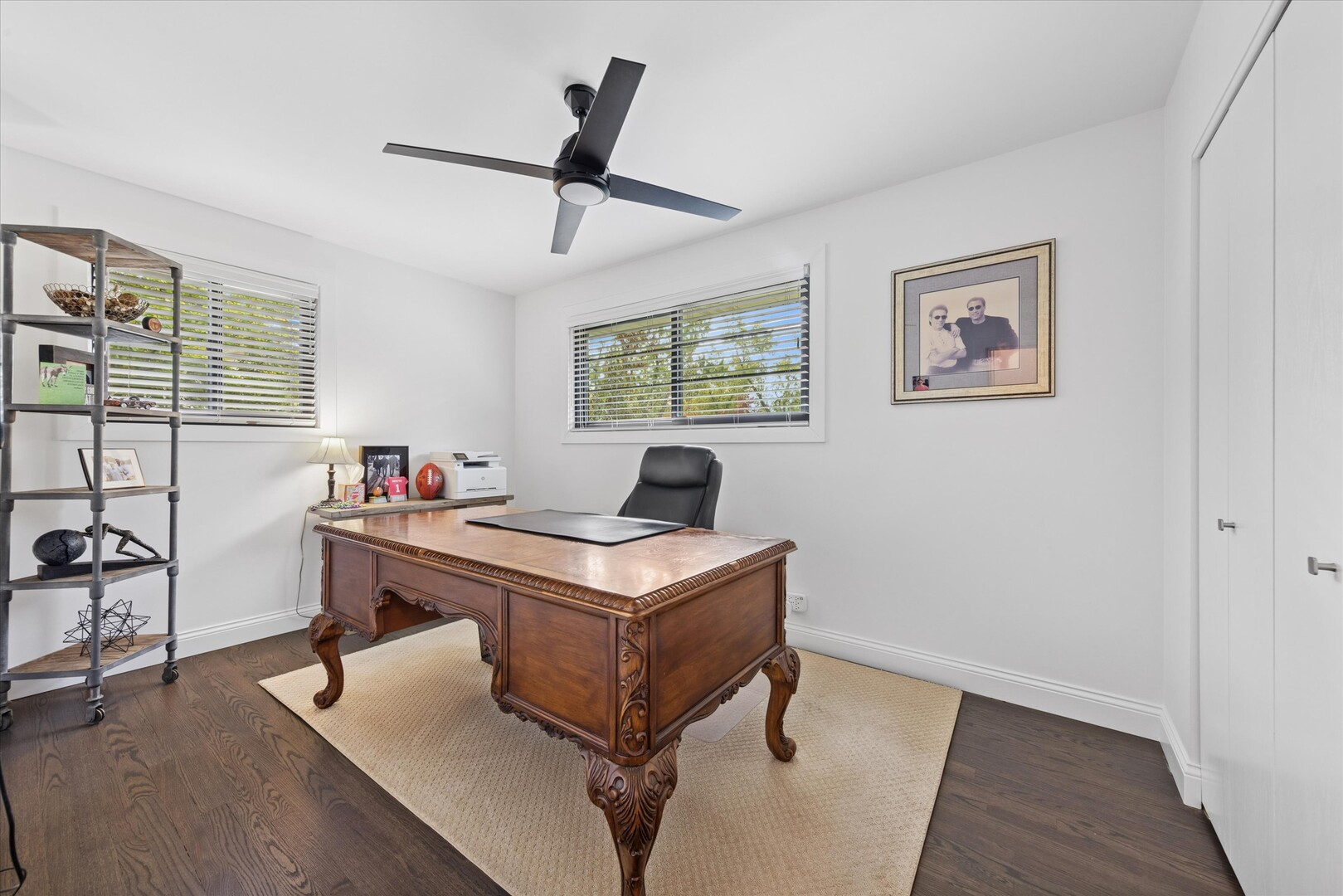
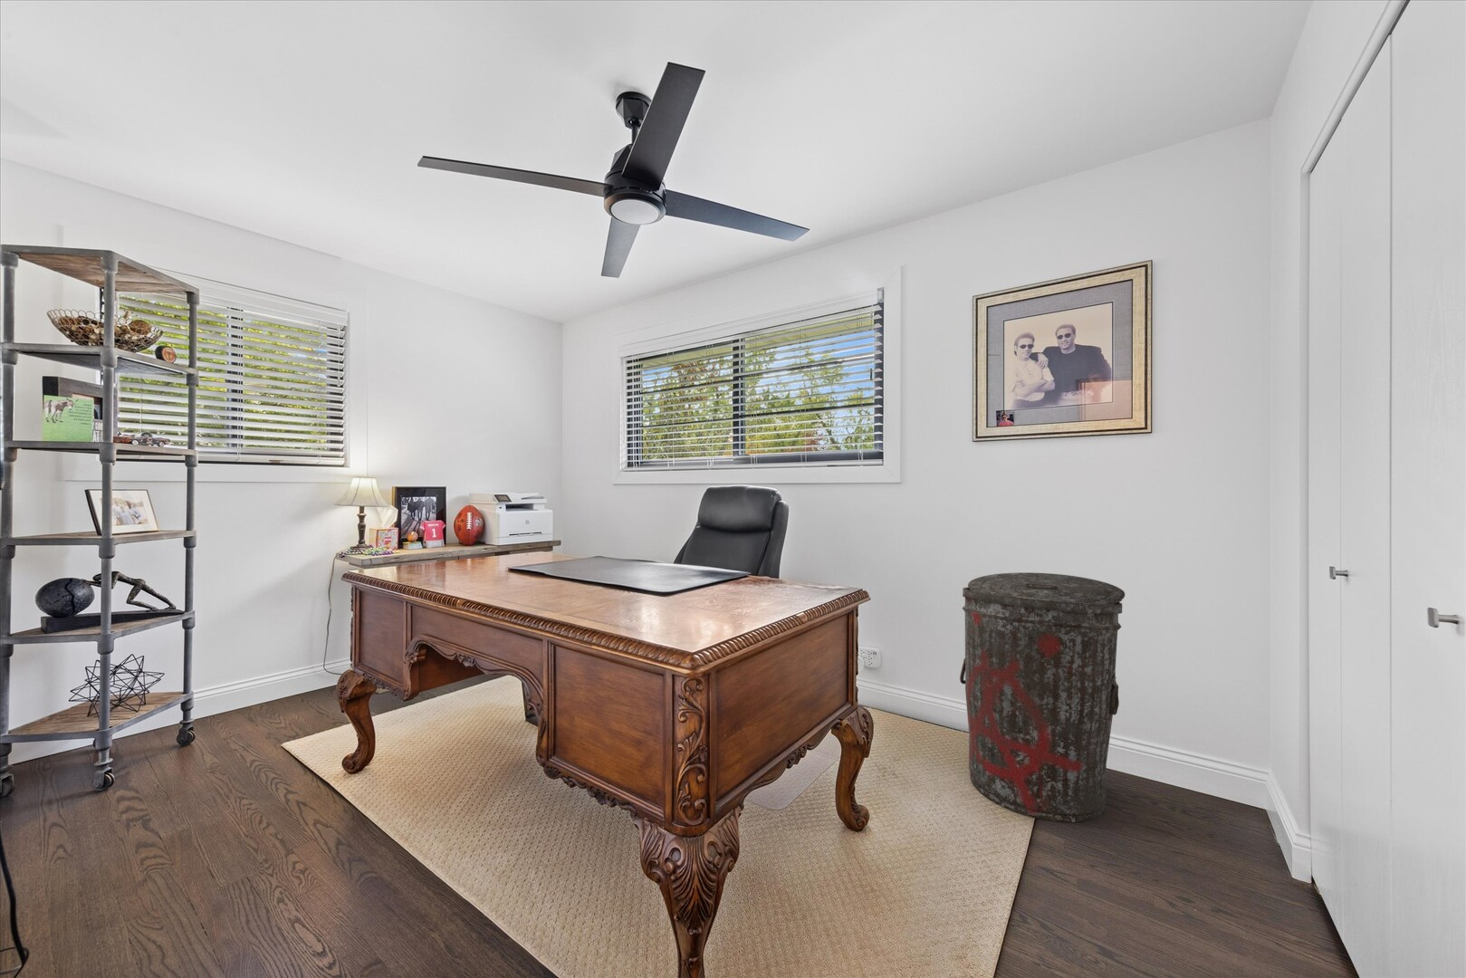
+ trash can [958,571,1125,823]
